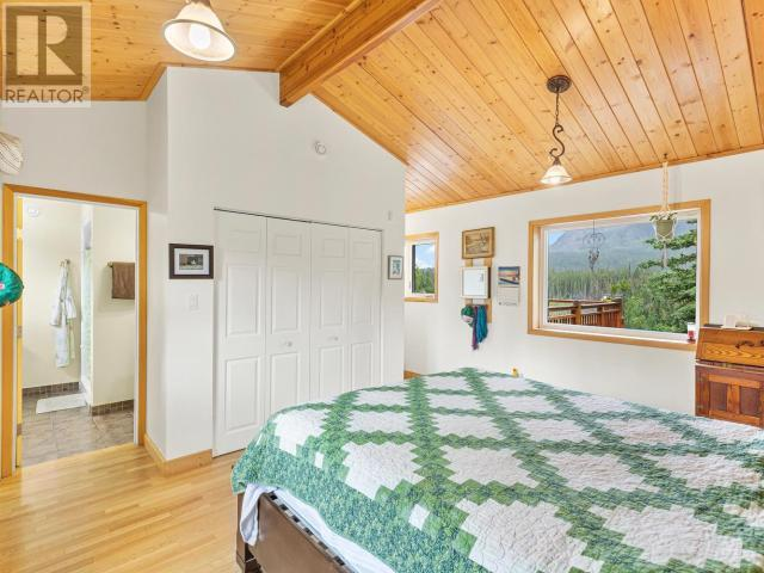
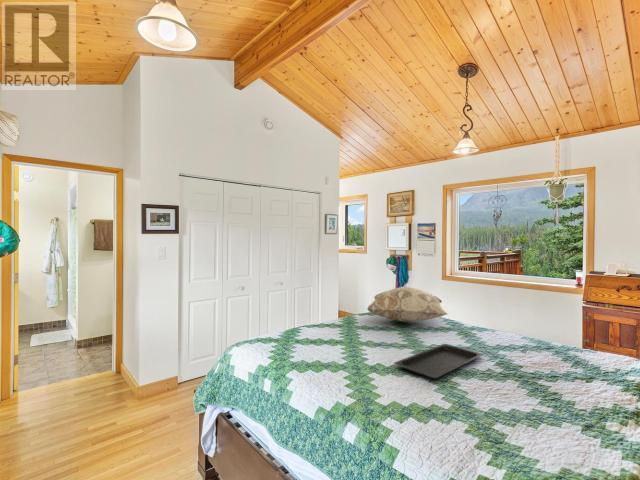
+ decorative pillow [366,286,448,323]
+ serving tray [393,343,485,380]
